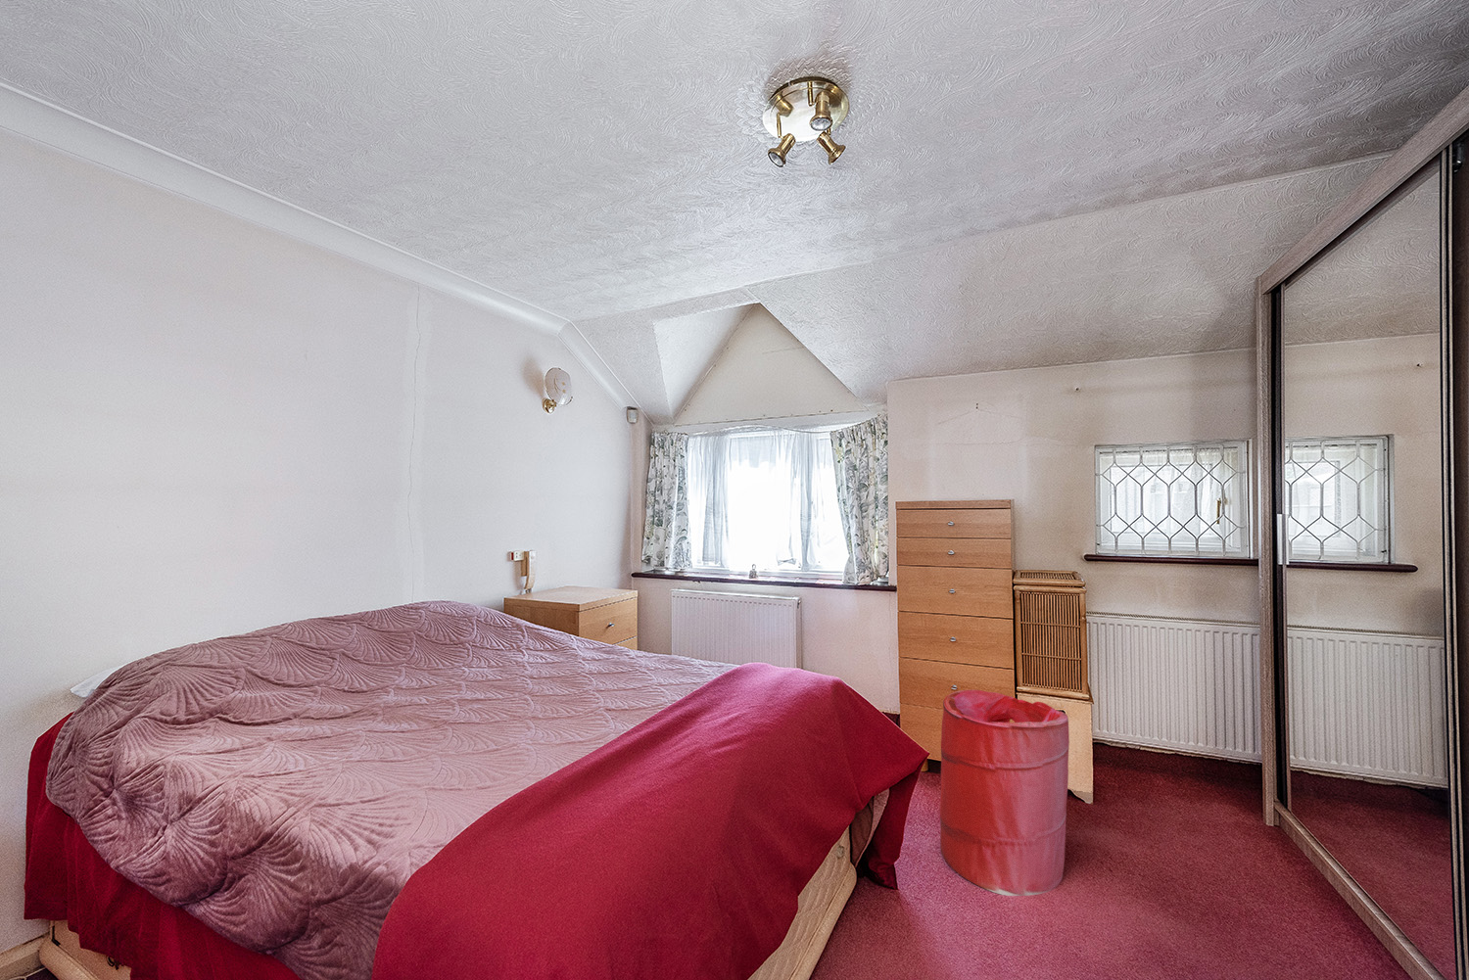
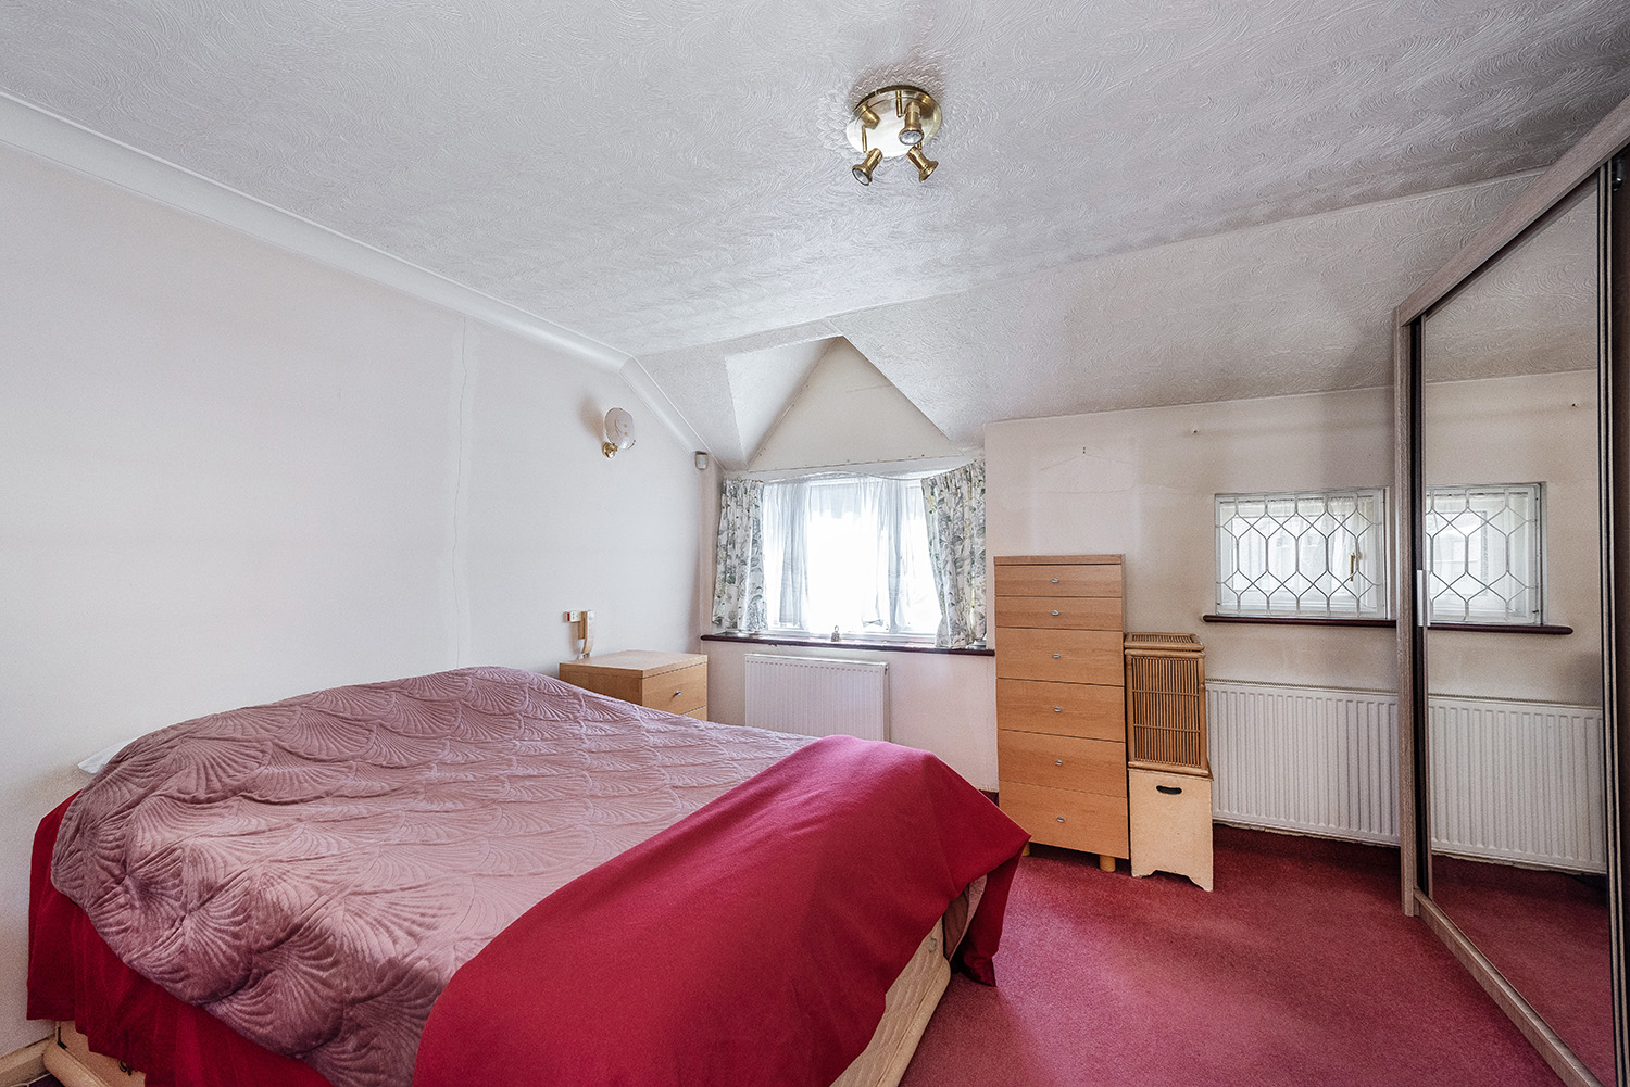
- laundry hamper [940,689,1071,897]
